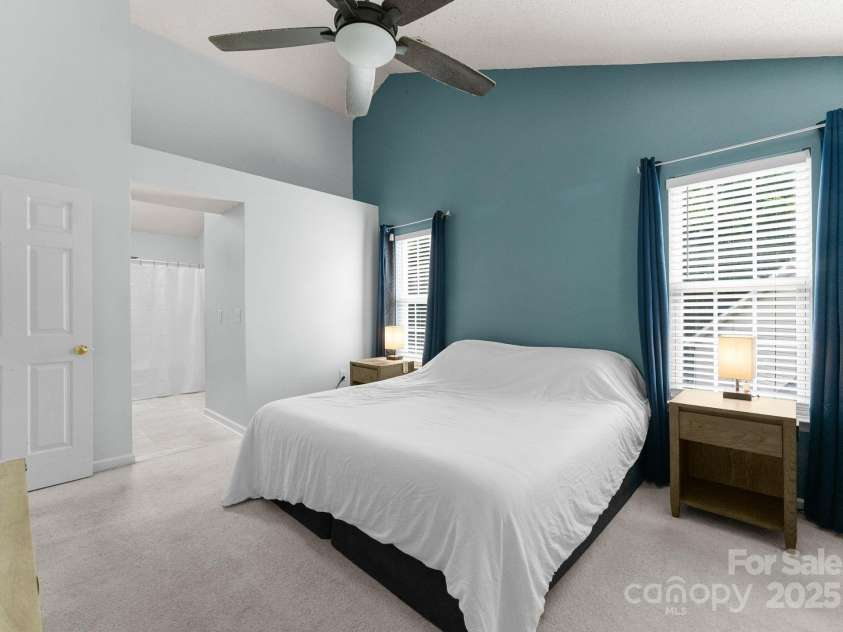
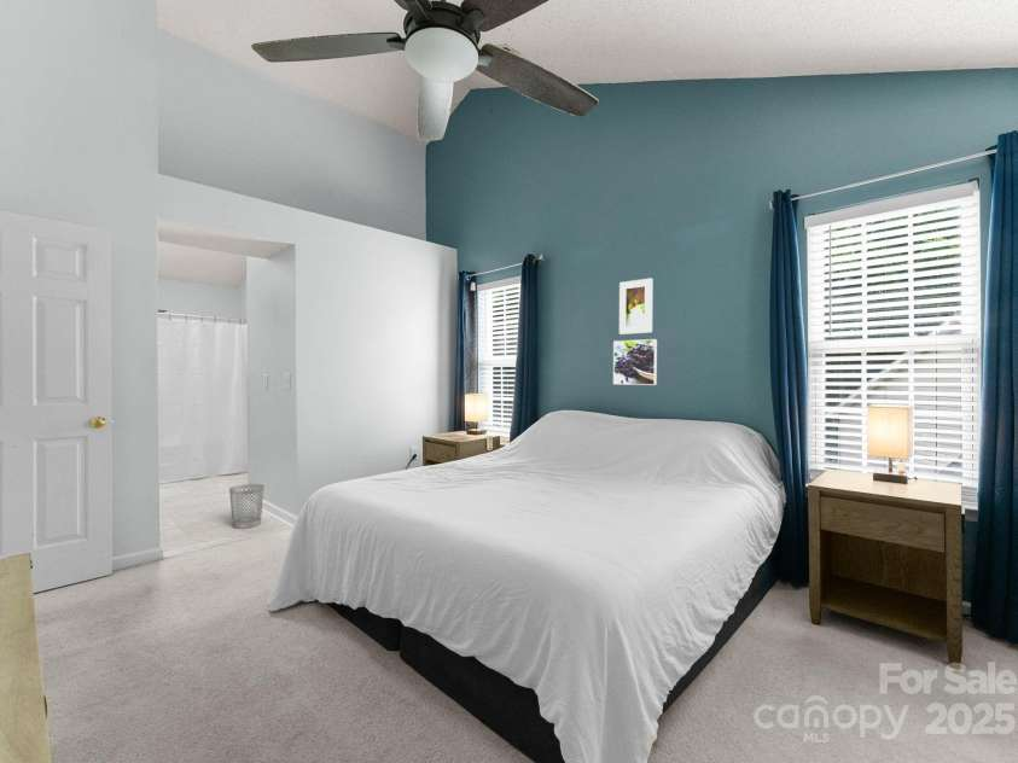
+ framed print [618,278,653,336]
+ wastebasket [228,483,264,530]
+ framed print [612,338,658,386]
